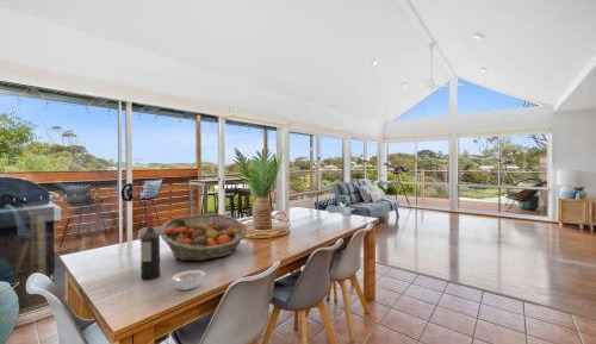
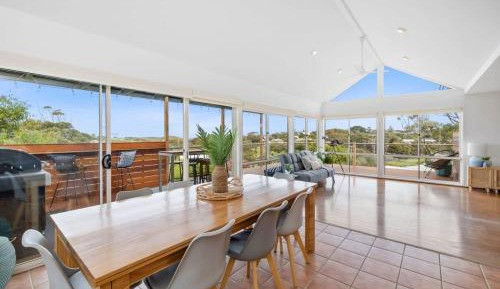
- wine bottle [139,213,161,280]
- fruit basket [159,213,248,262]
- legume [172,269,210,292]
